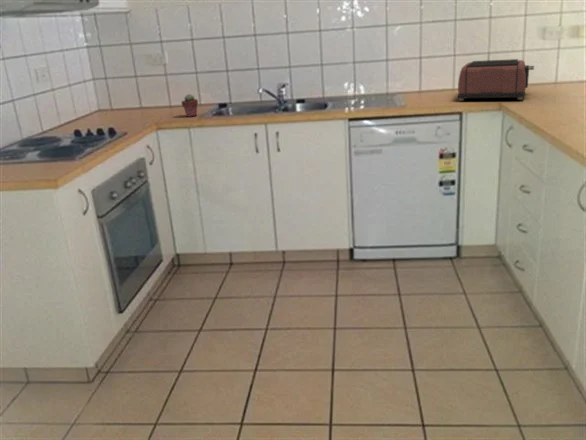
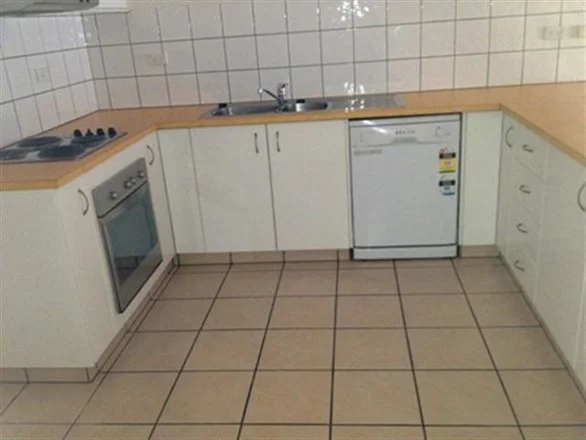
- potted succulent [180,93,199,118]
- toaster [457,58,535,102]
